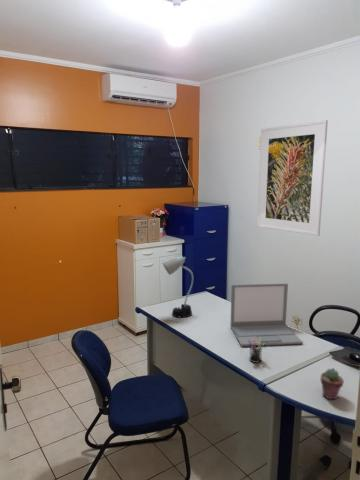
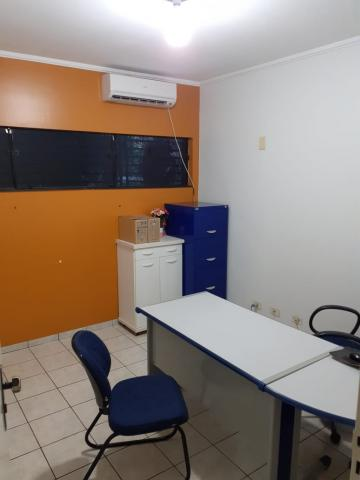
- pen holder [248,337,265,364]
- desk lamp [162,255,194,319]
- potted succulent [320,368,345,400]
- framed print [256,119,329,237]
- laptop [229,282,304,347]
